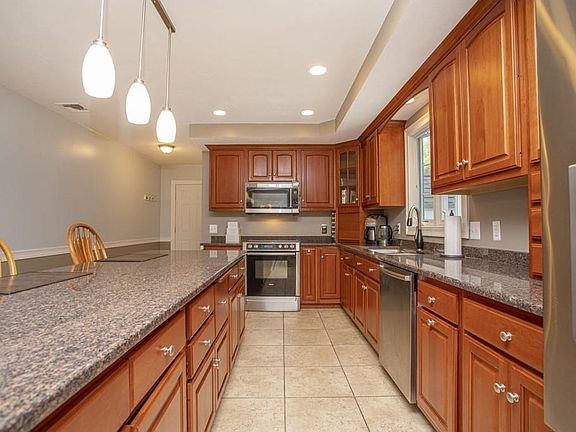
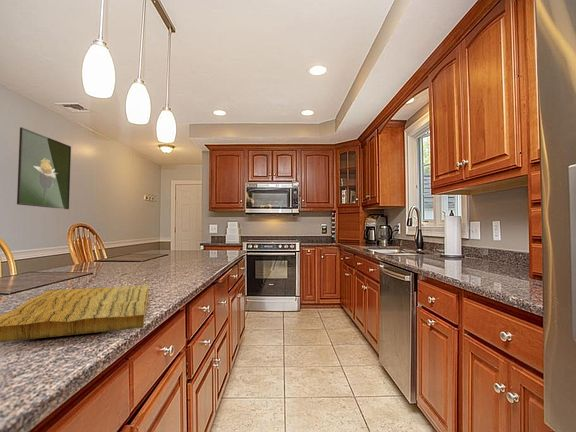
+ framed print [16,126,72,210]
+ cutting board [0,284,149,343]
